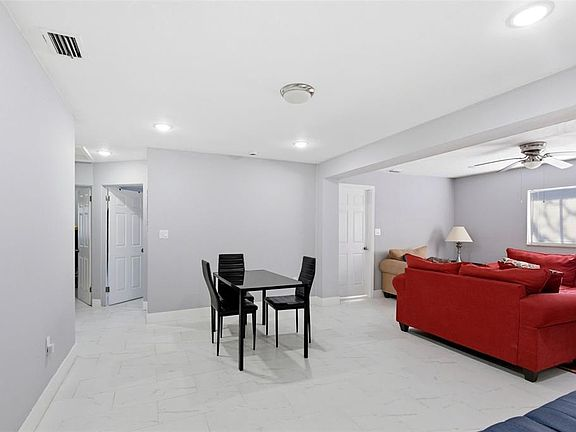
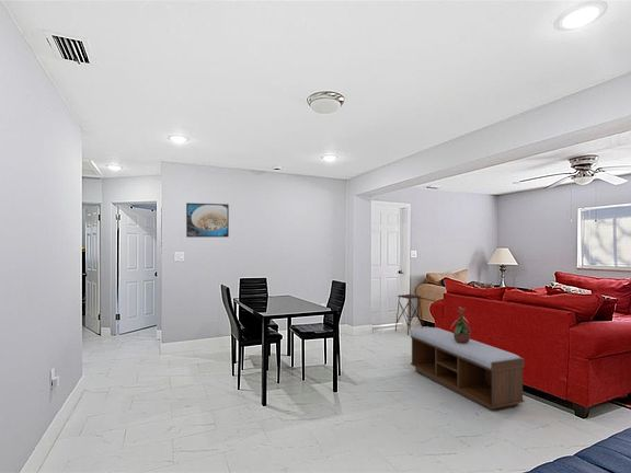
+ bench [410,326,526,412]
+ potted plant [449,305,472,344]
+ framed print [185,201,230,239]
+ side table [394,293,424,336]
